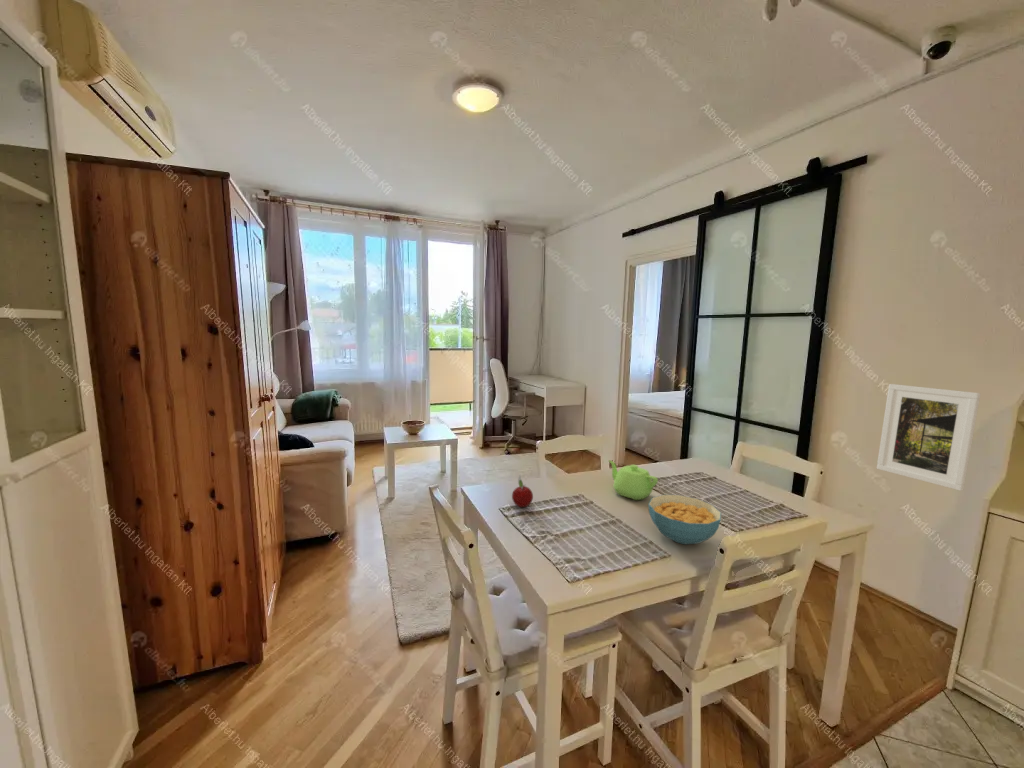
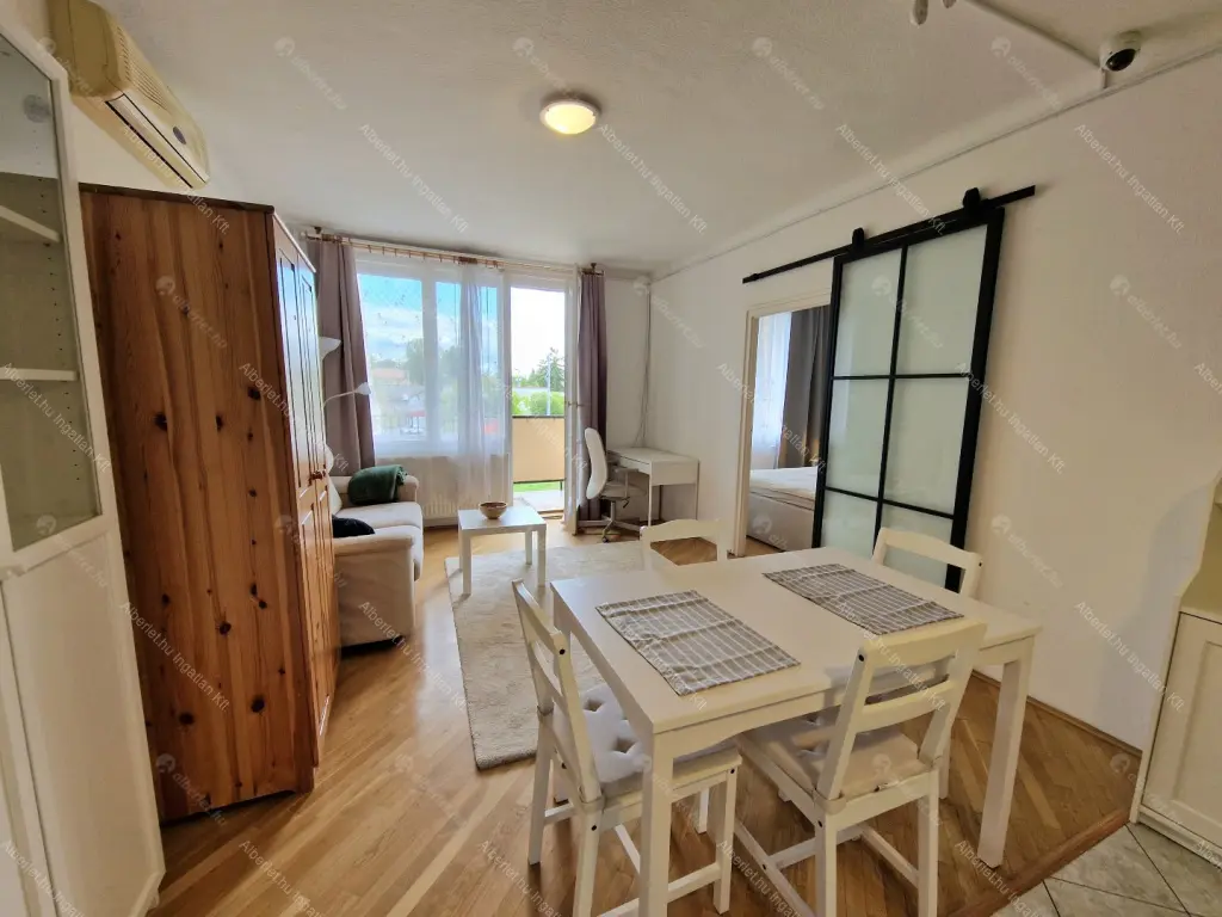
- teapot [608,459,659,501]
- fruit [511,475,534,508]
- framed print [876,383,981,492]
- cereal bowl [647,494,722,545]
